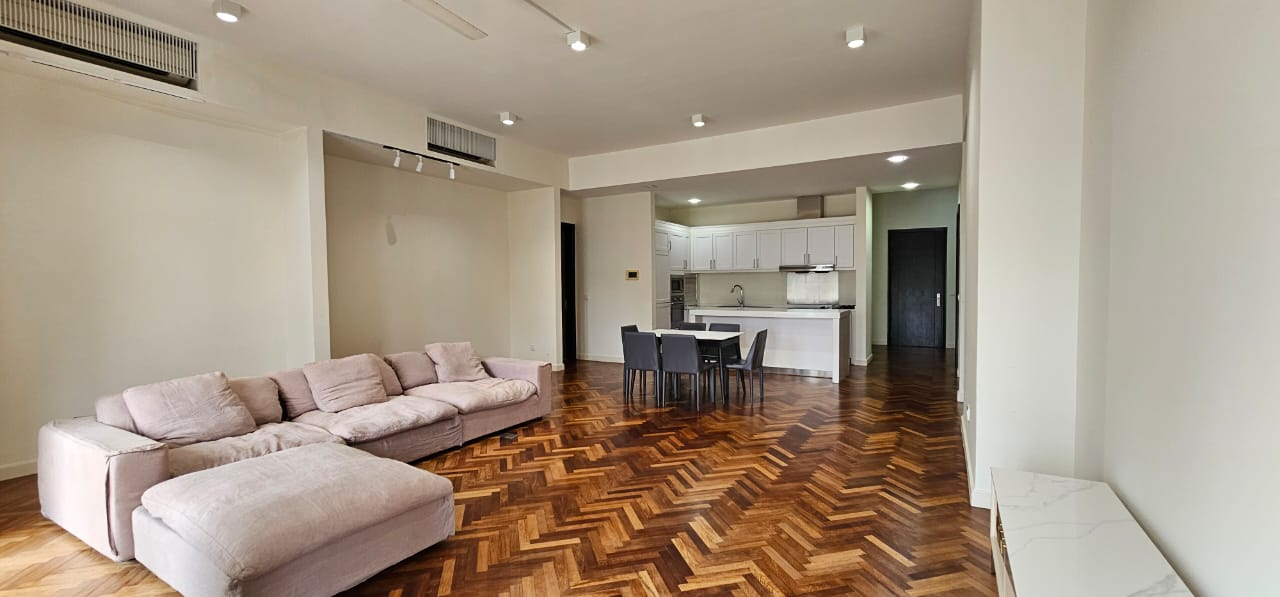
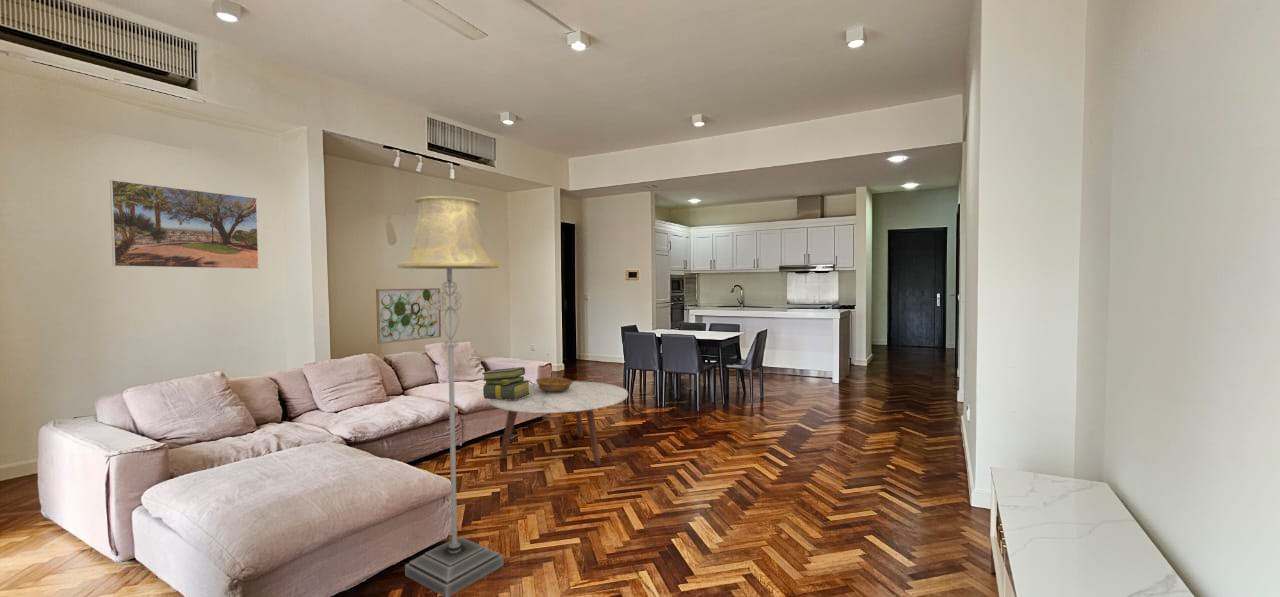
+ floor lamp [396,195,504,597]
+ coffee table [488,380,629,467]
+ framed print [109,179,260,270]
+ wall art [375,287,442,345]
+ stack of books [481,366,531,400]
+ decorative bowl [535,376,573,393]
